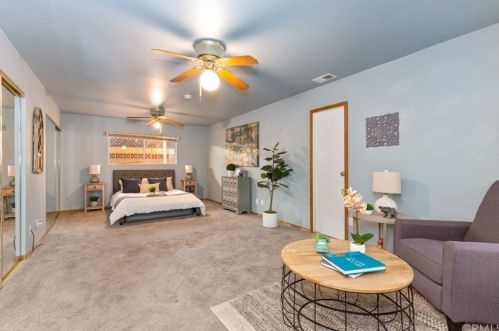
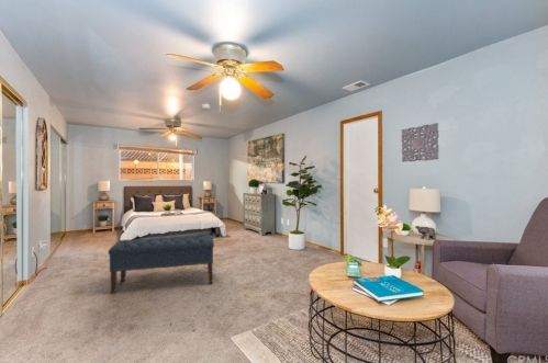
+ bench [108,234,215,295]
